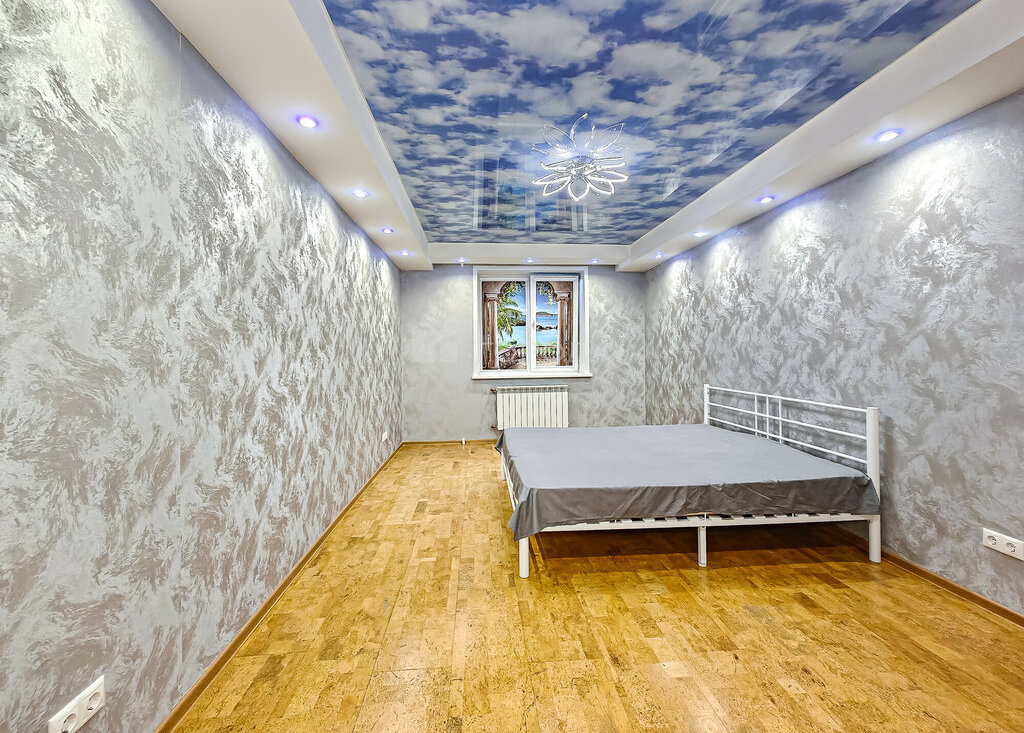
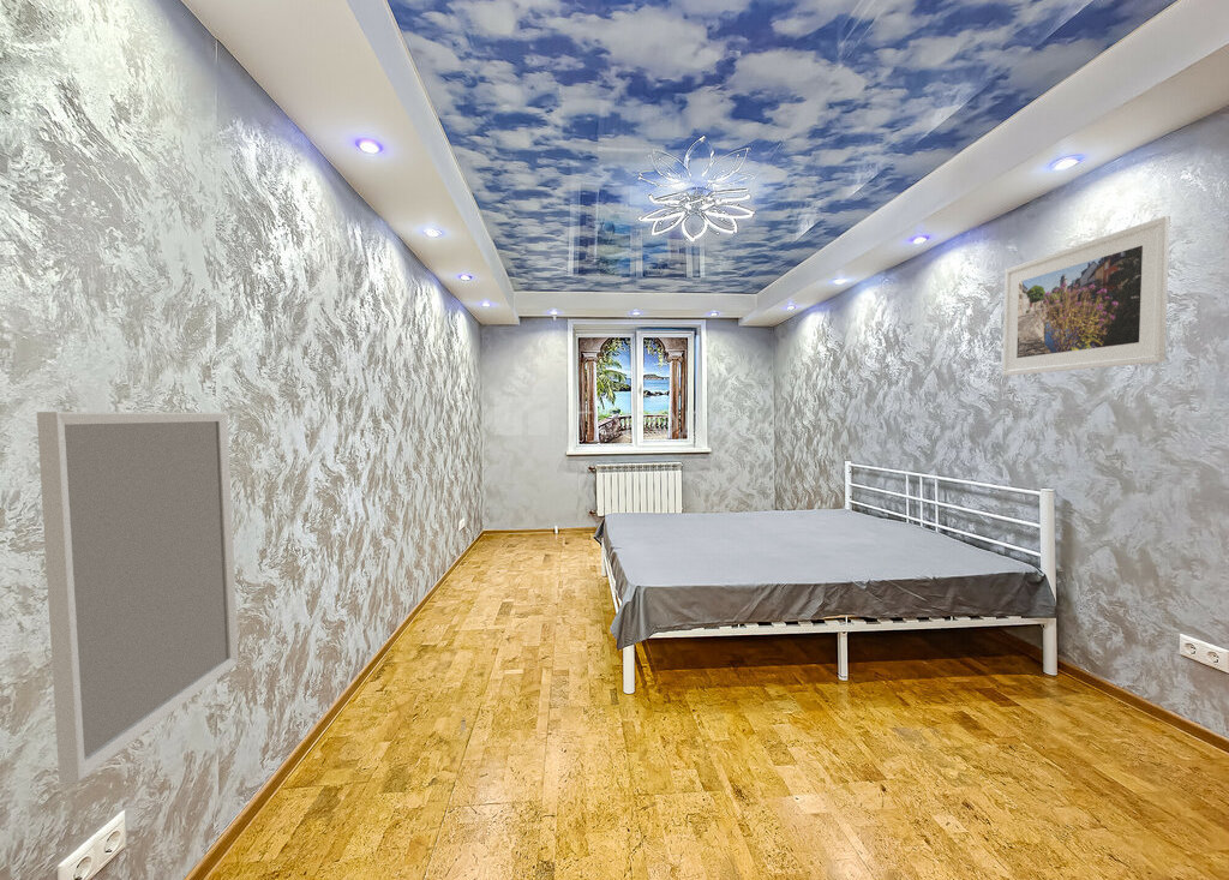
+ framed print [1002,215,1171,377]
+ home mirror [36,411,240,784]
